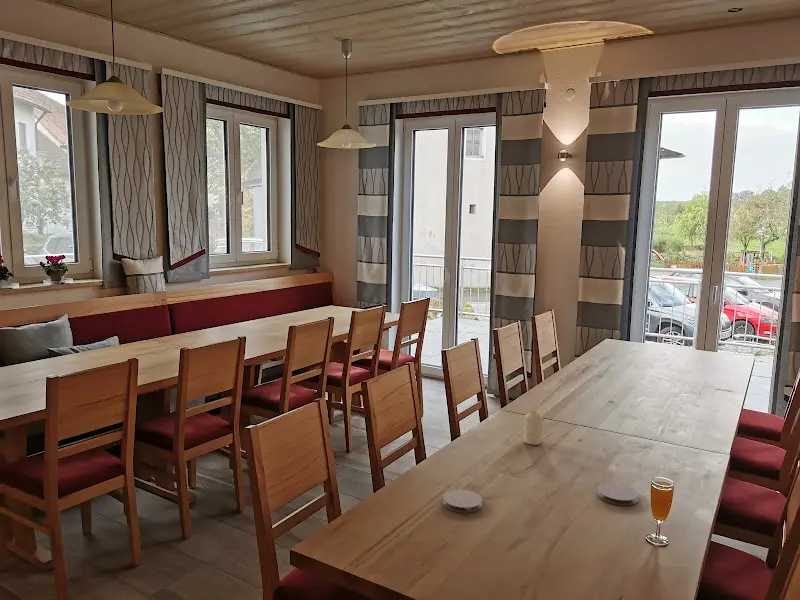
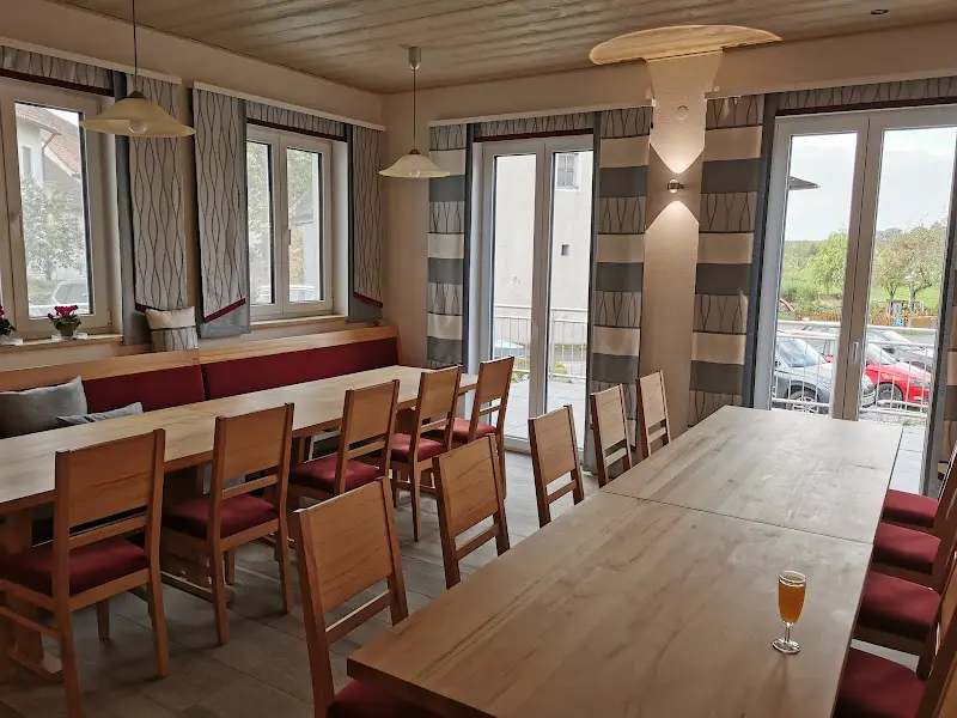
- coaster [597,483,639,506]
- coaster [442,489,483,514]
- candle [523,410,544,446]
